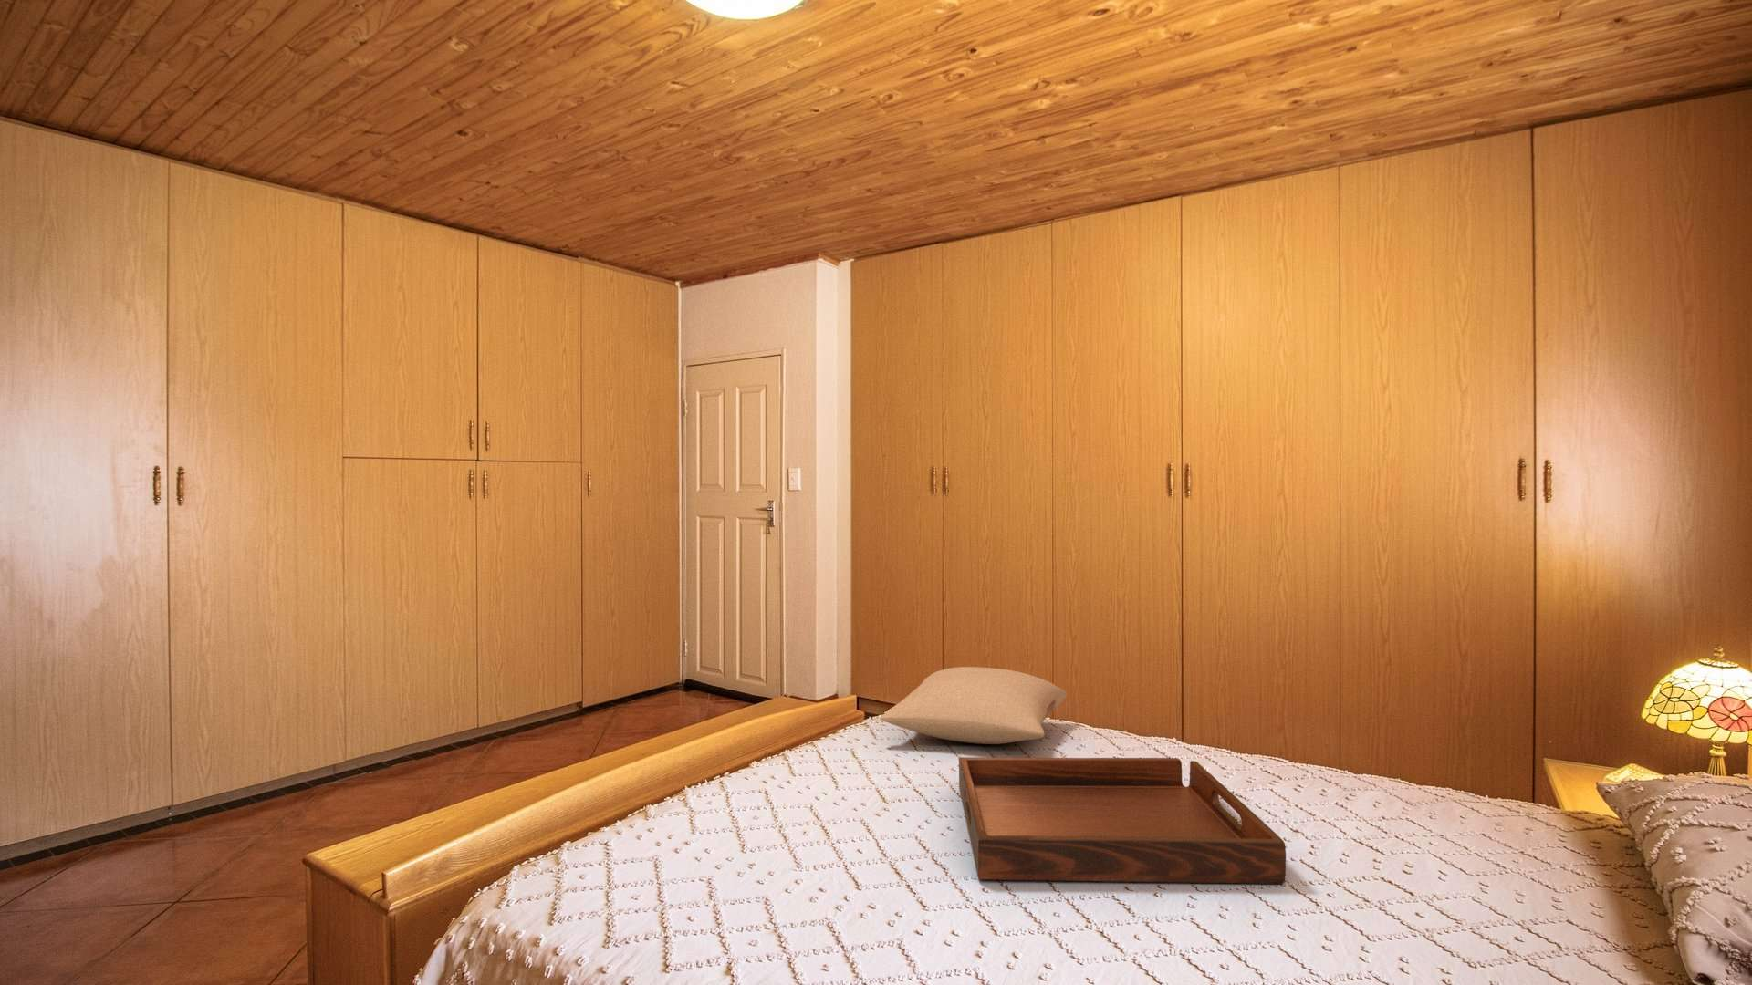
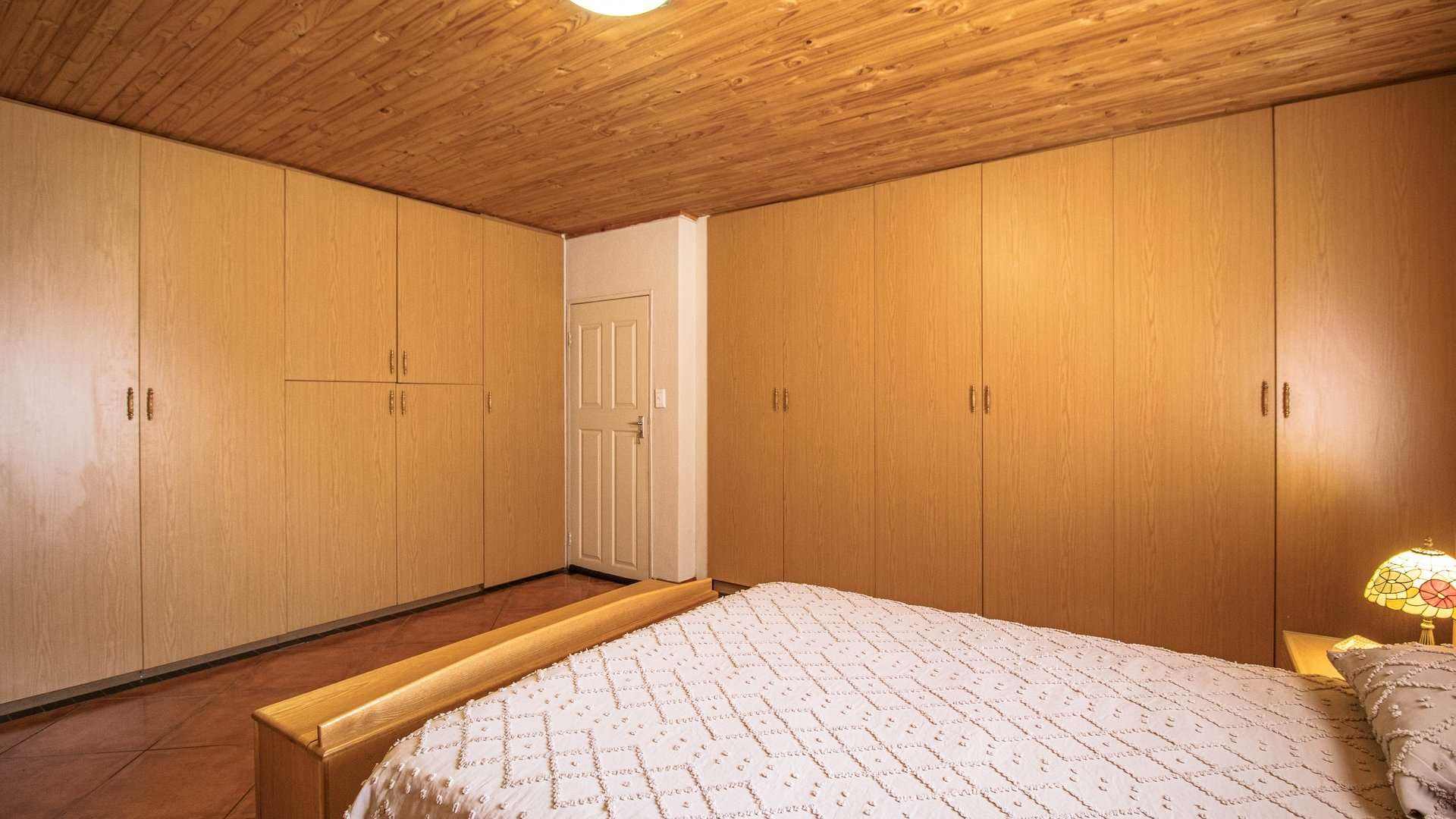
- serving tray [958,756,1286,885]
- pillow [880,666,1067,746]
